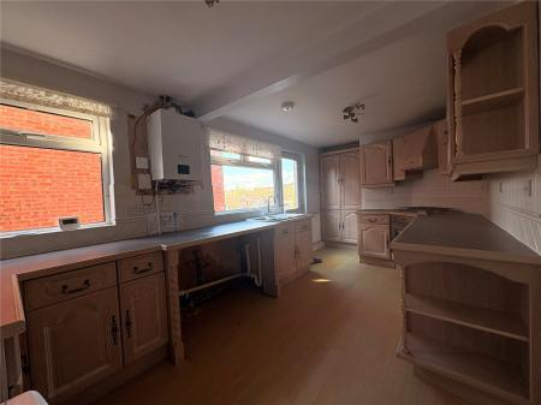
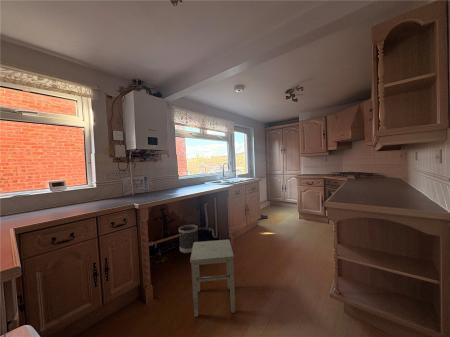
+ wastebasket [178,224,199,254]
+ stool [189,239,236,318]
